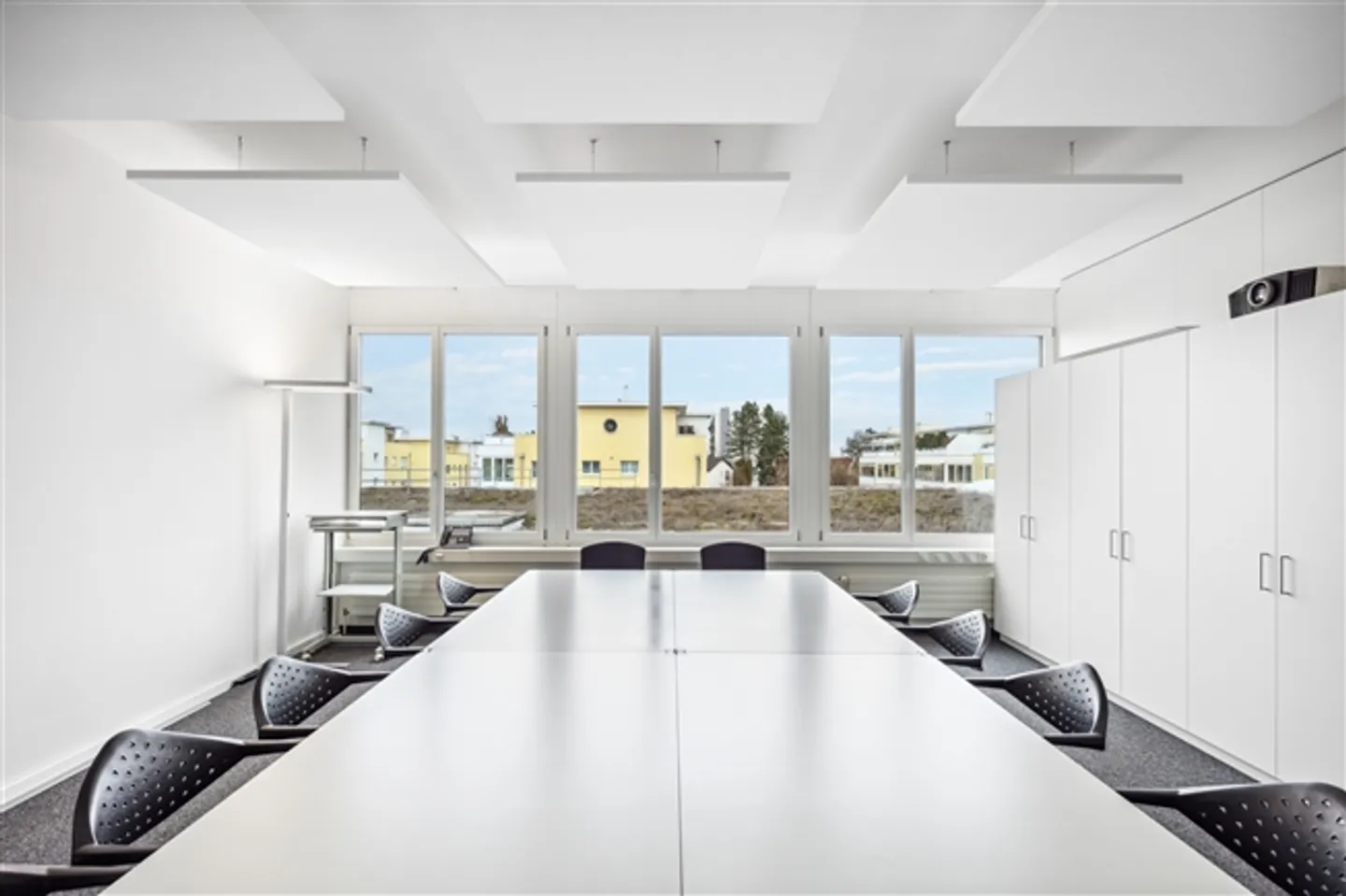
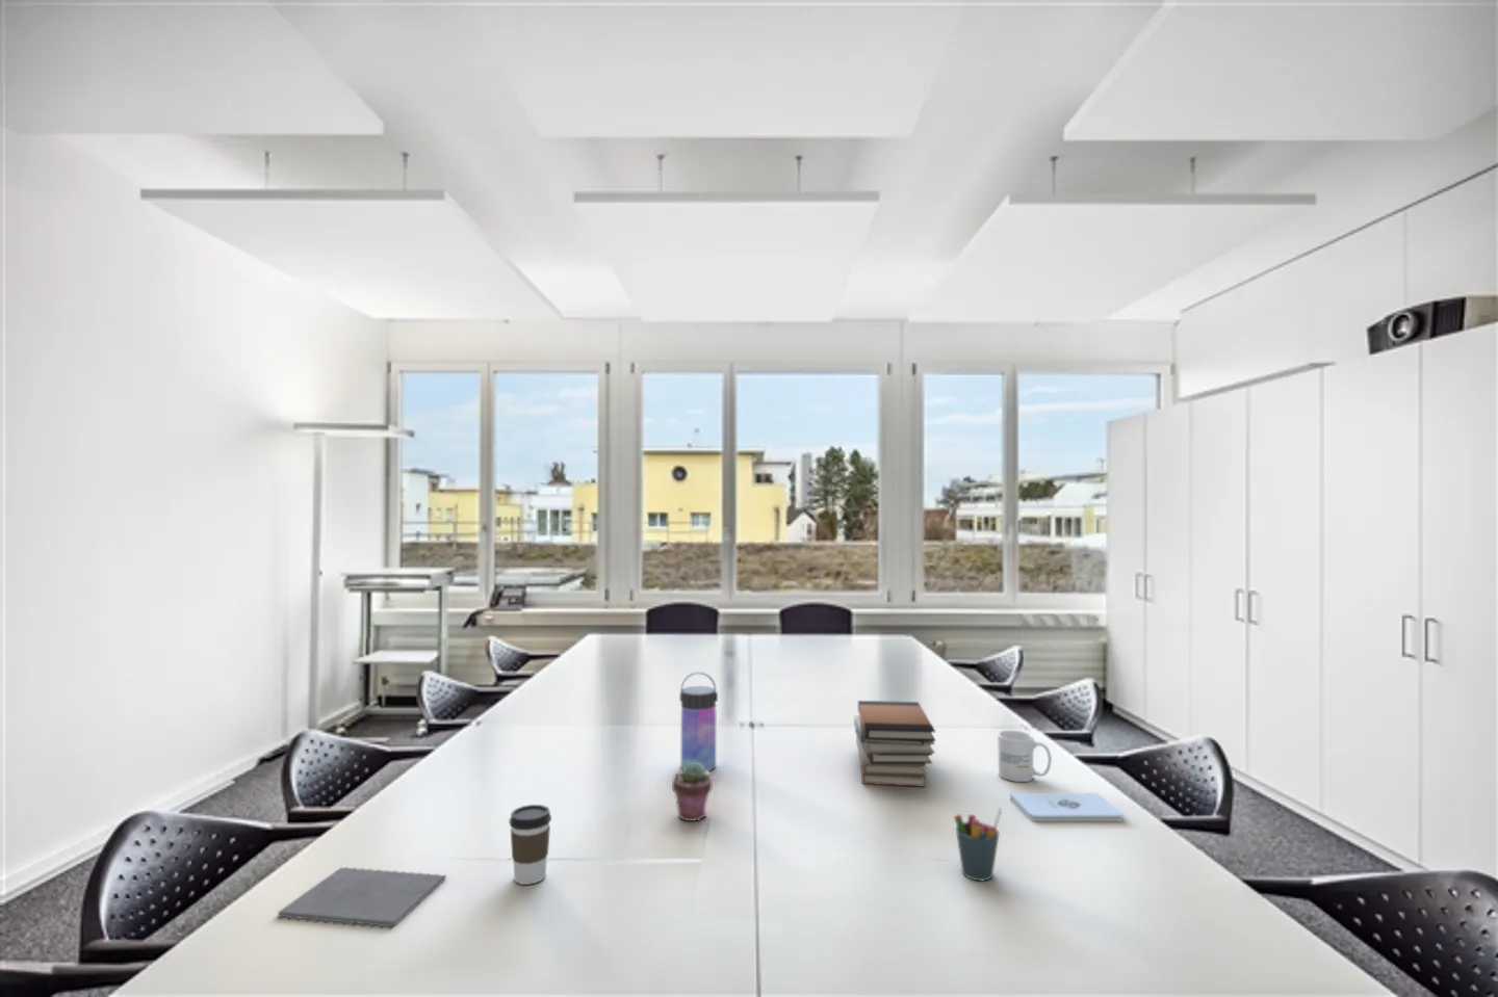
+ potted succulent [671,762,713,822]
+ notepad [1009,792,1124,822]
+ book stack [853,700,936,788]
+ notepad [278,866,447,929]
+ pen holder [953,807,1003,881]
+ coffee cup [507,803,552,886]
+ water bottle [678,671,719,771]
+ mug [996,730,1053,783]
